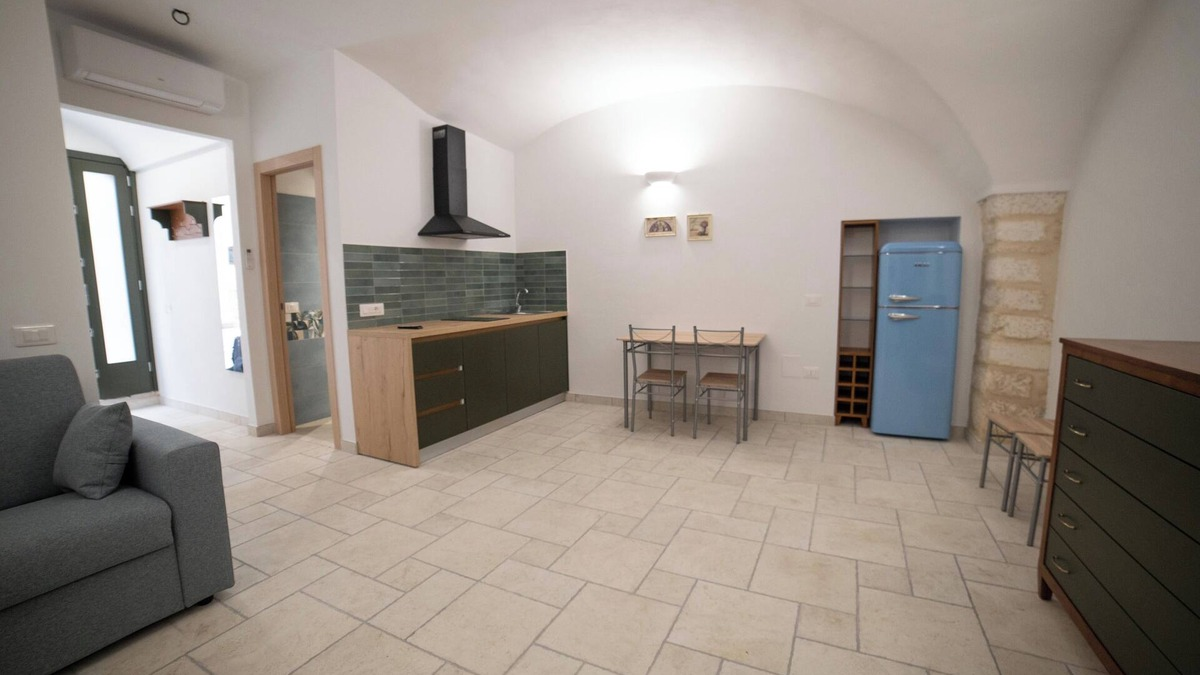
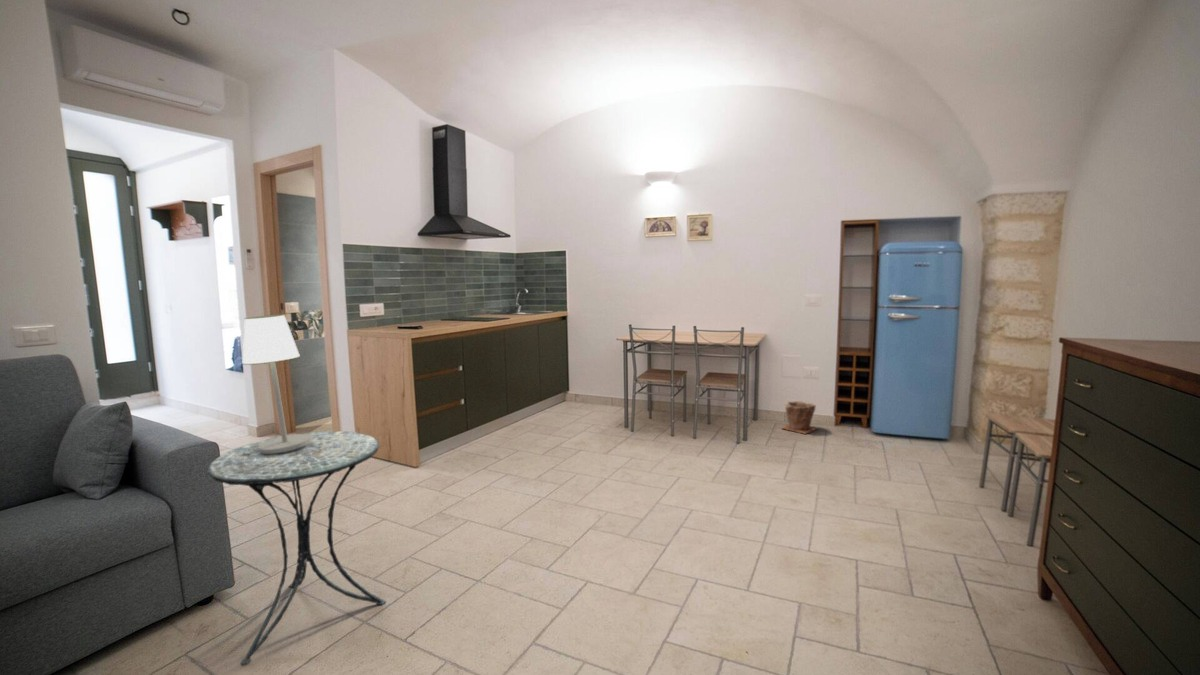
+ side table [205,430,387,667]
+ table lamp [241,313,312,454]
+ plant pot [781,400,818,435]
